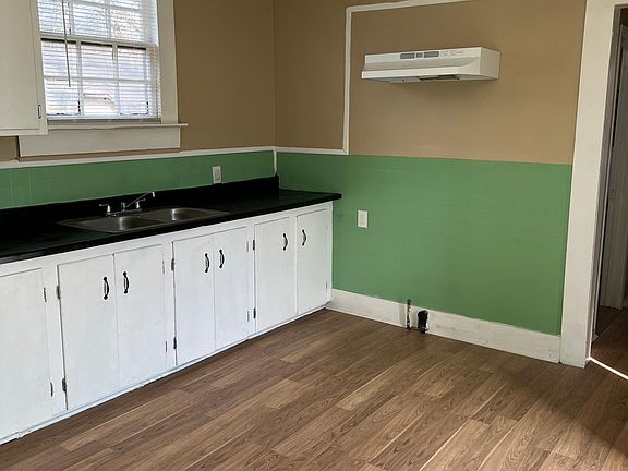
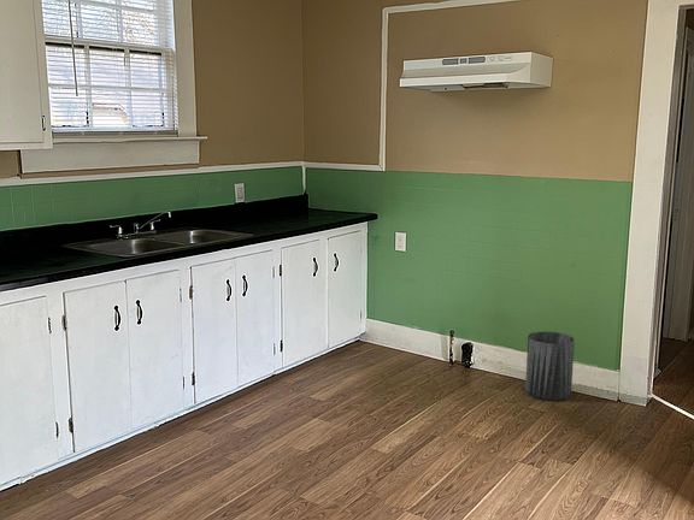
+ trash can [524,330,576,402]
